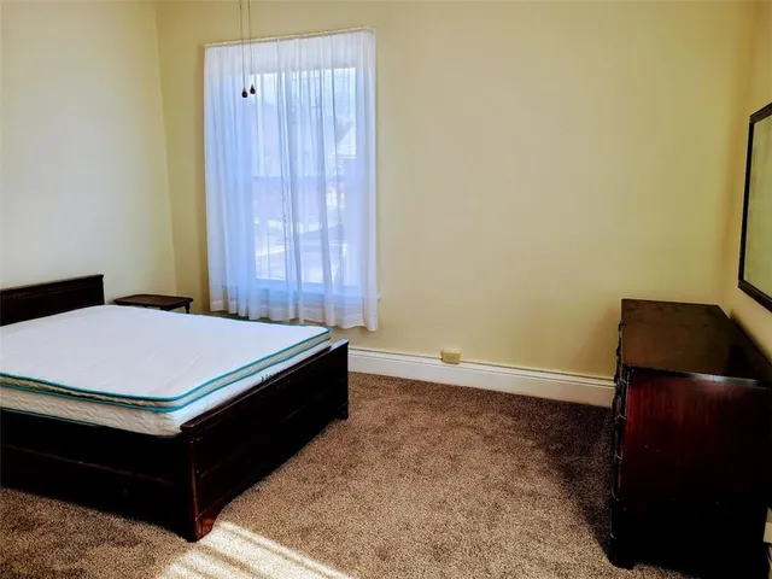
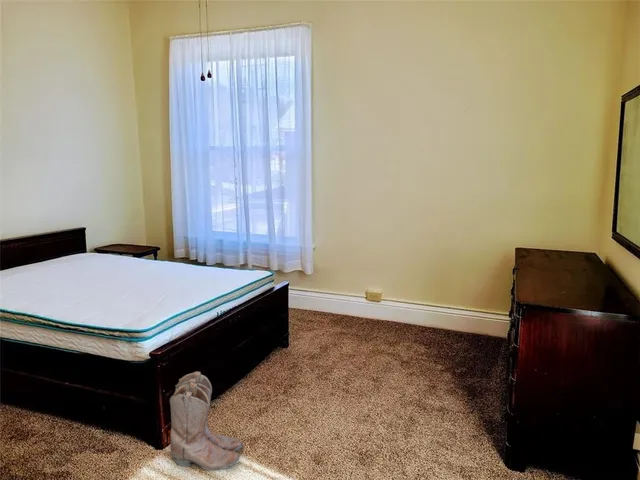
+ boots [169,371,244,471]
